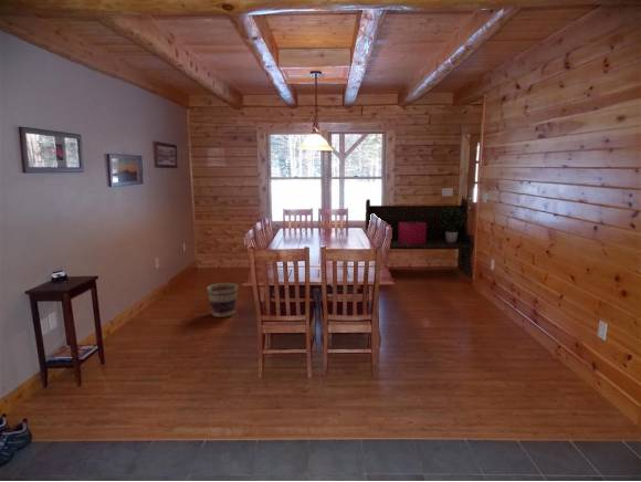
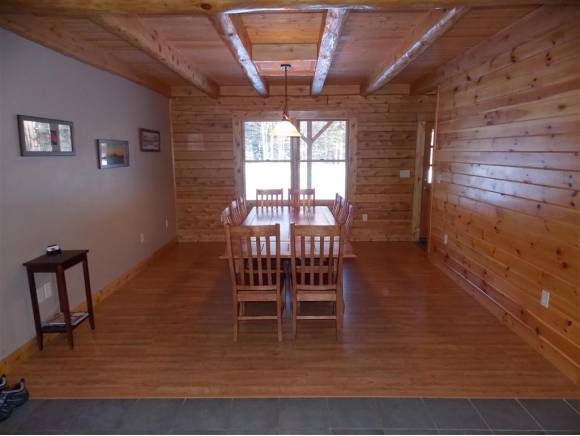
- basket [206,282,239,318]
- potted plant [440,207,466,243]
- bench [365,198,475,277]
- storage bin [398,221,427,245]
